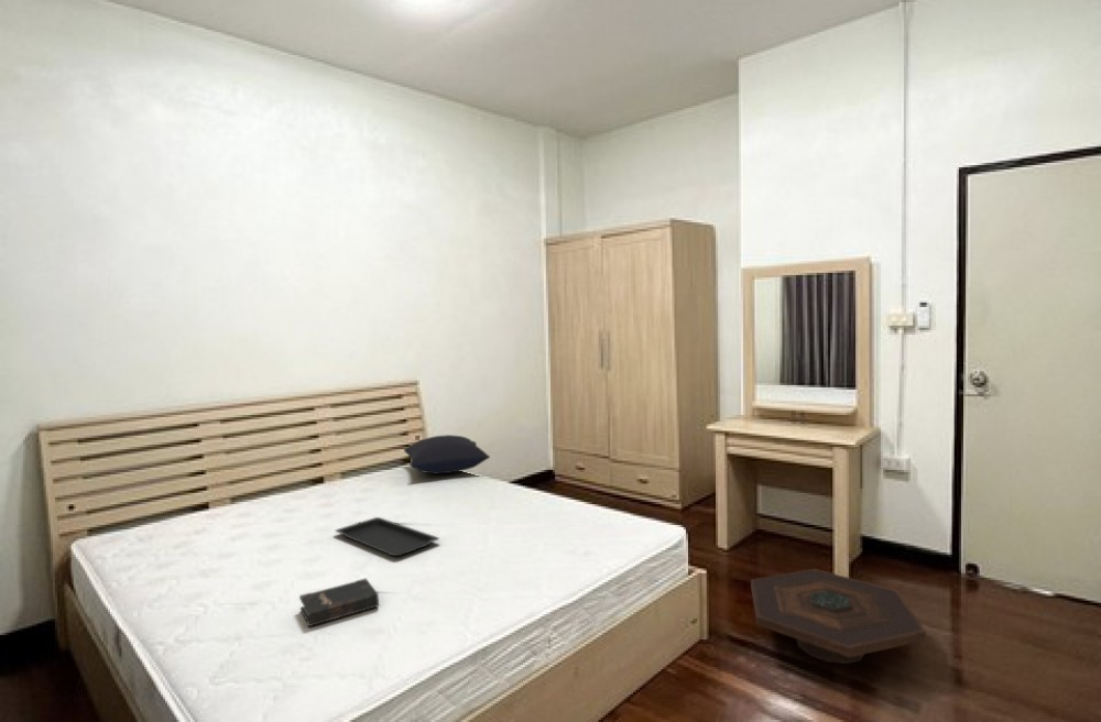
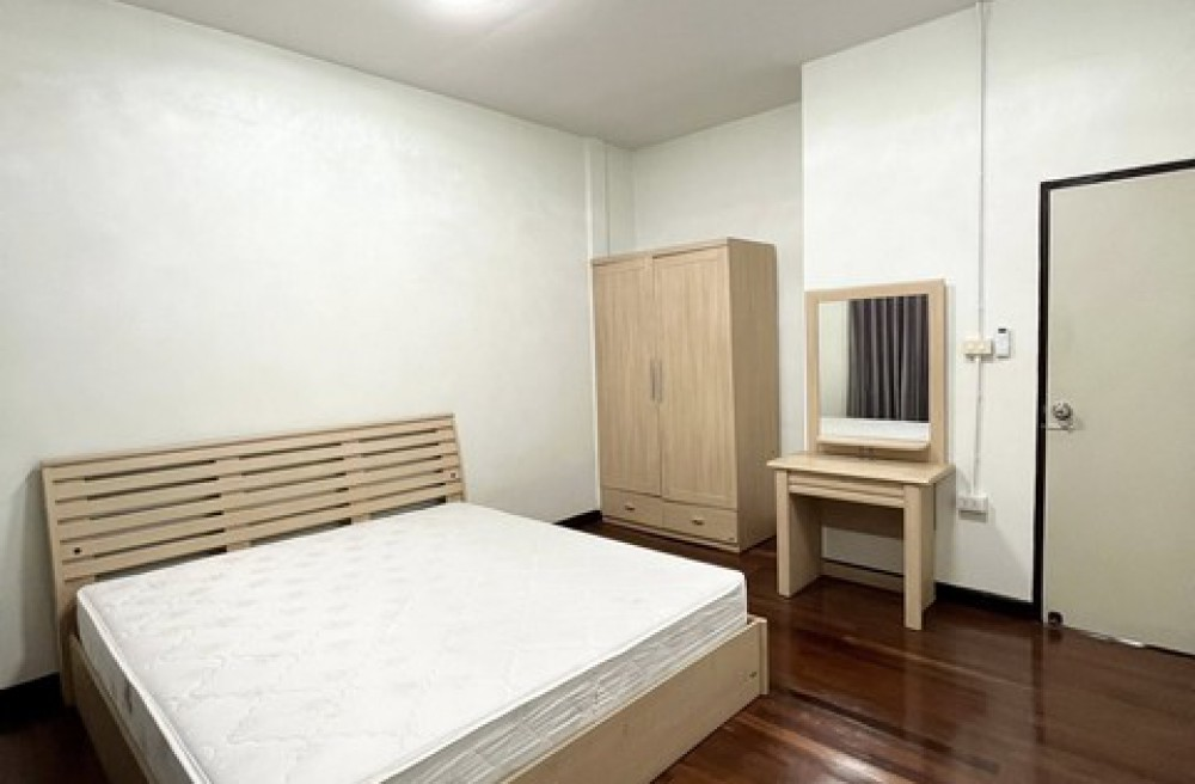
- serving tray [334,516,440,557]
- pillow [403,434,491,475]
- hardback book [298,577,380,628]
- side table [750,568,927,665]
